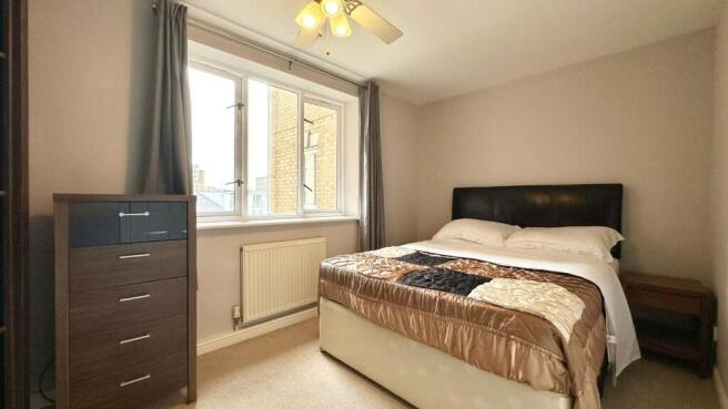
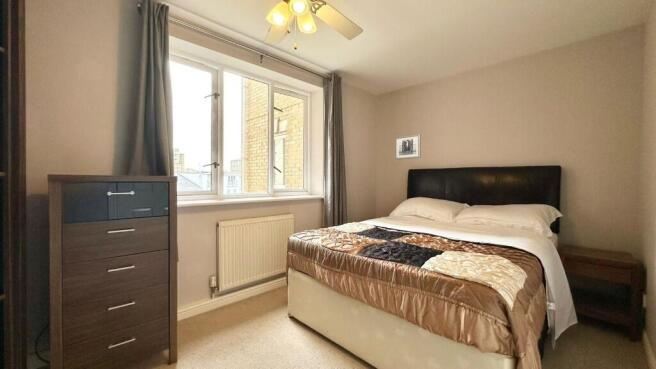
+ wall art [394,133,422,161]
